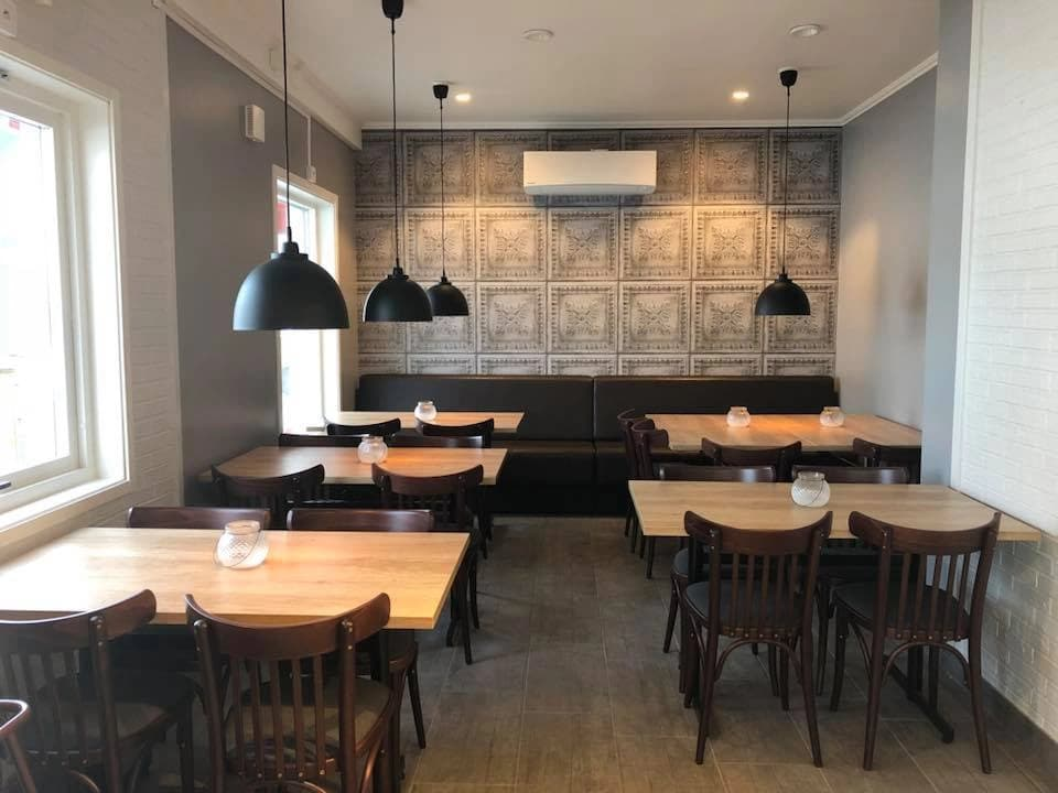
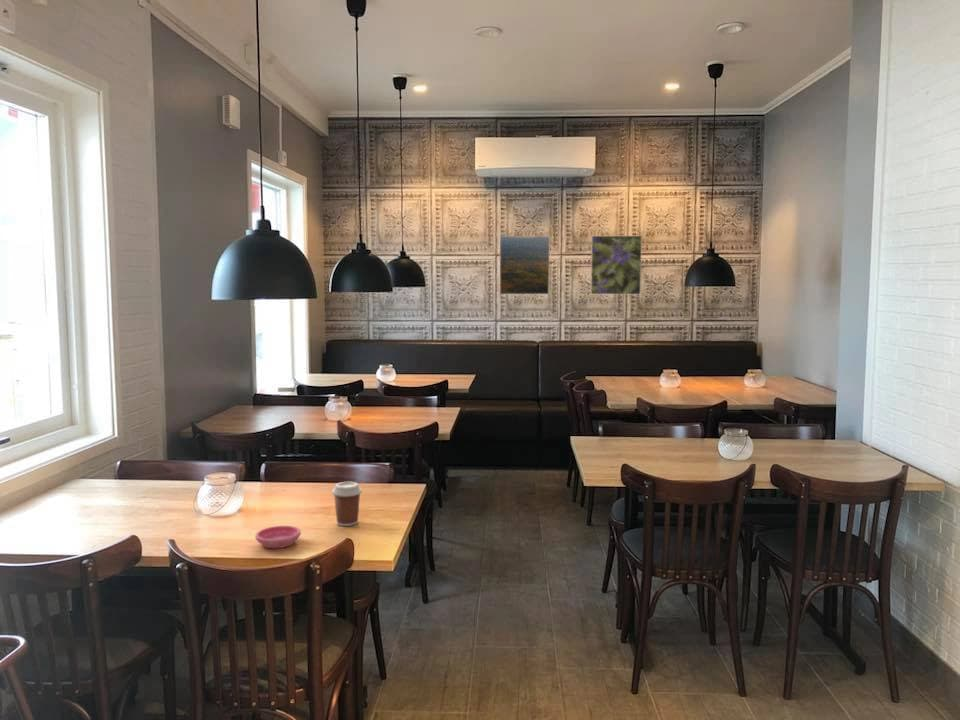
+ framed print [499,235,551,295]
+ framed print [590,235,643,295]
+ coffee cup [331,481,363,527]
+ saucer [254,525,302,549]
